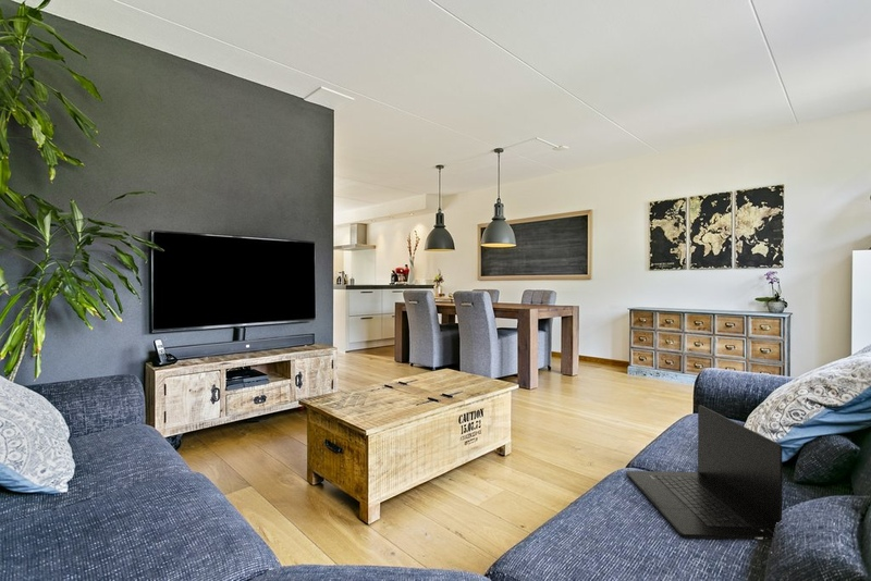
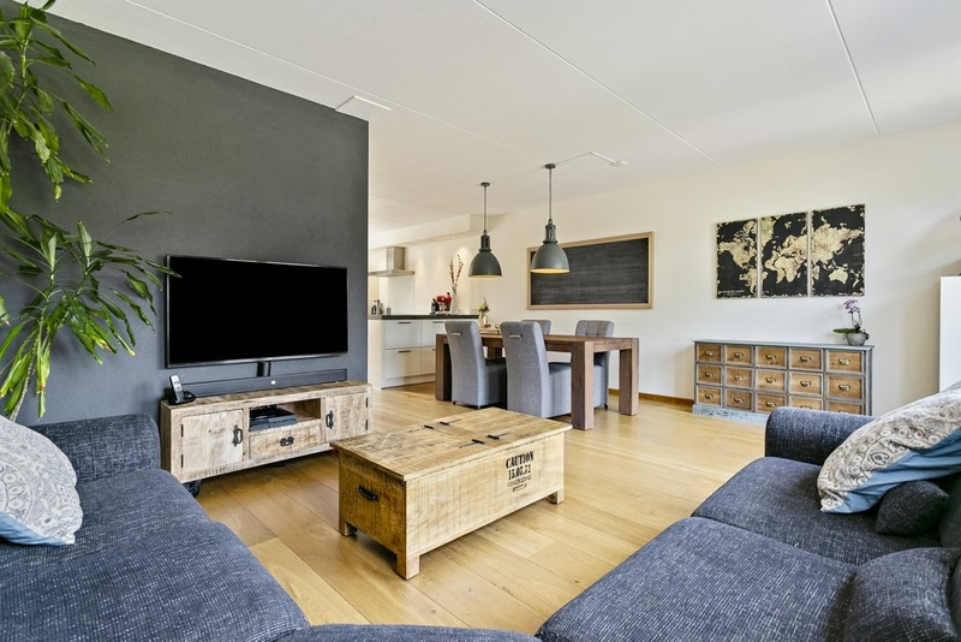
- laptop [625,404,784,542]
